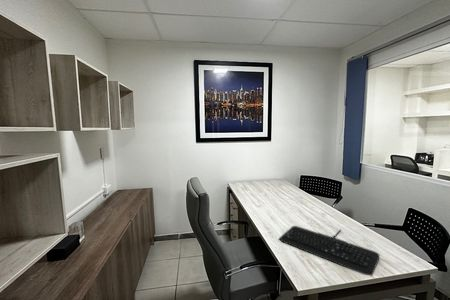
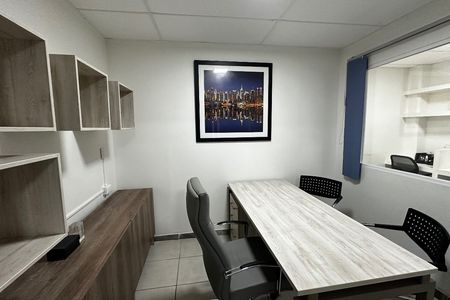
- keyboard [278,225,380,277]
